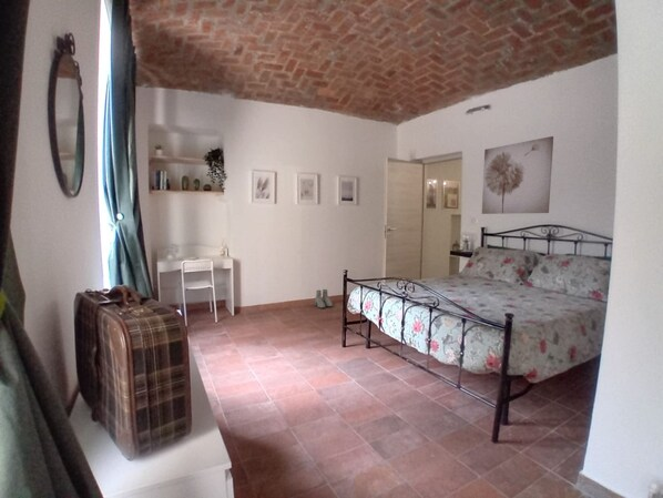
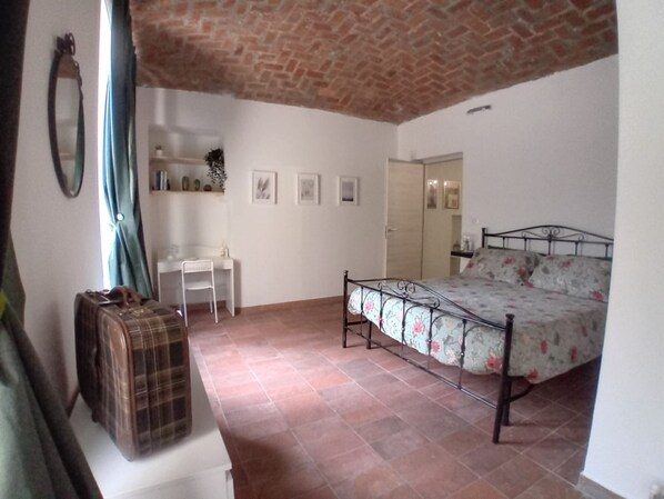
- wall art [481,135,554,215]
- boots [314,288,334,309]
